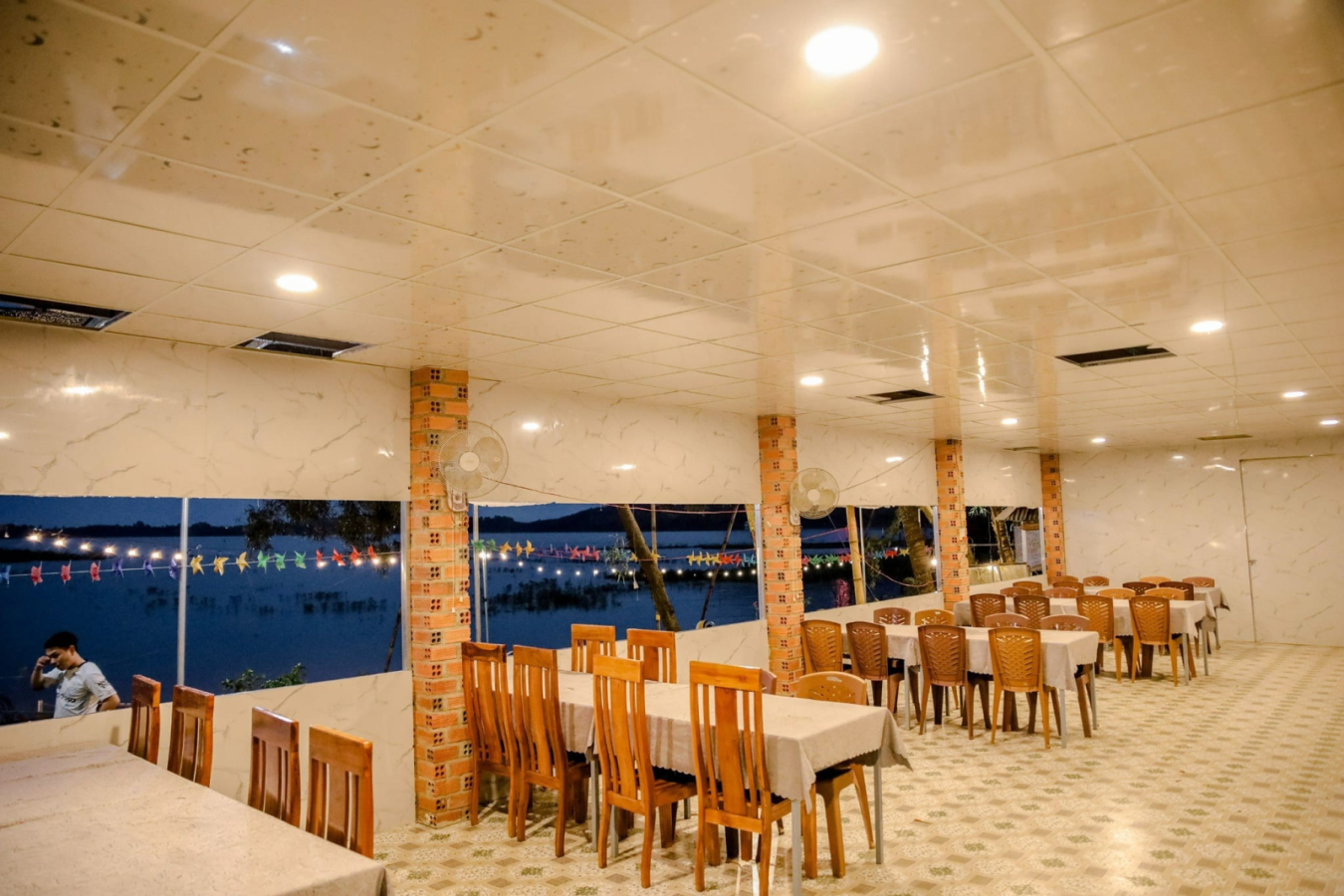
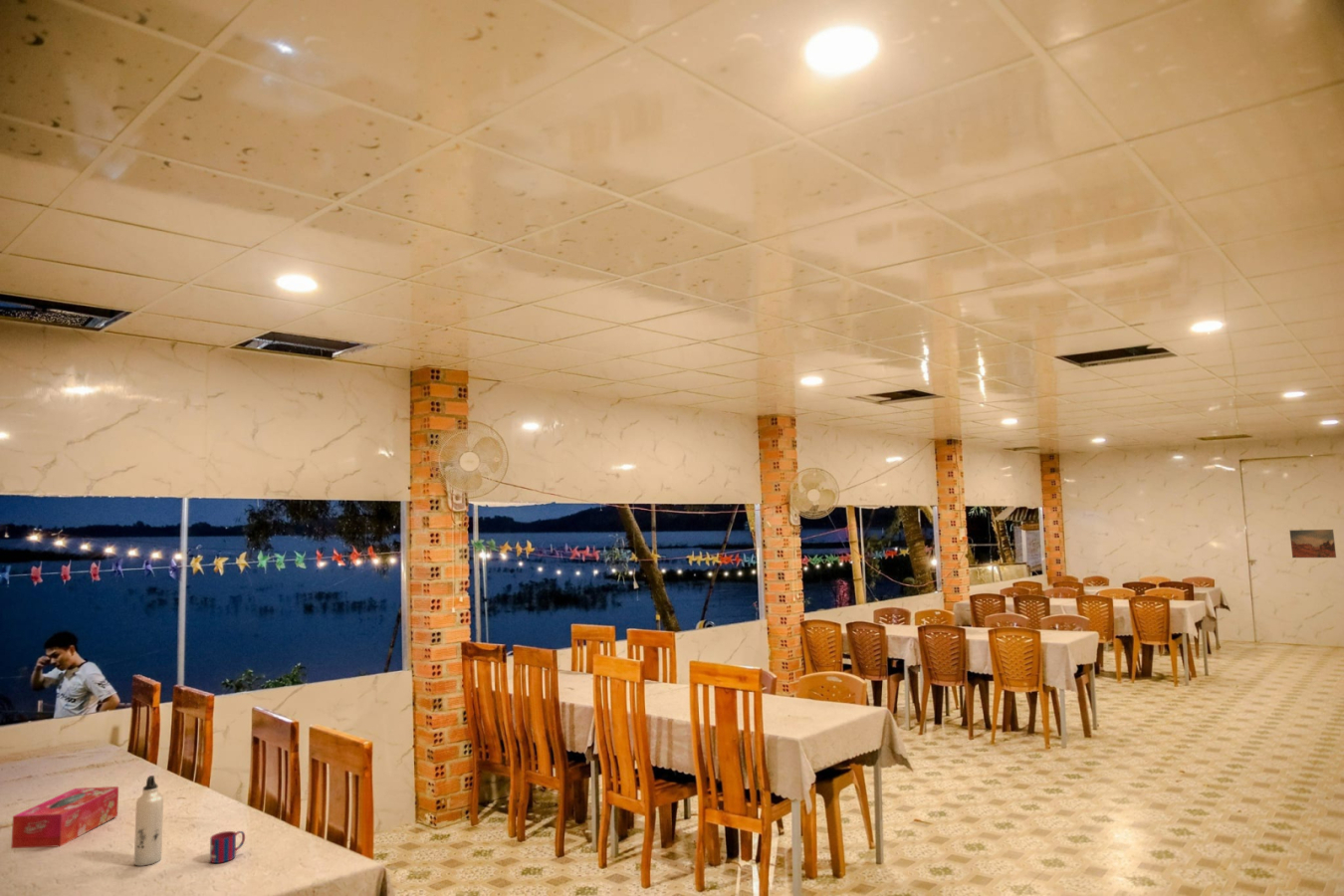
+ mug [209,830,246,864]
+ water bottle [133,775,164,867]
+ wall art [1289,529,1337,559]
+ tissue box [10,785,119,849]
